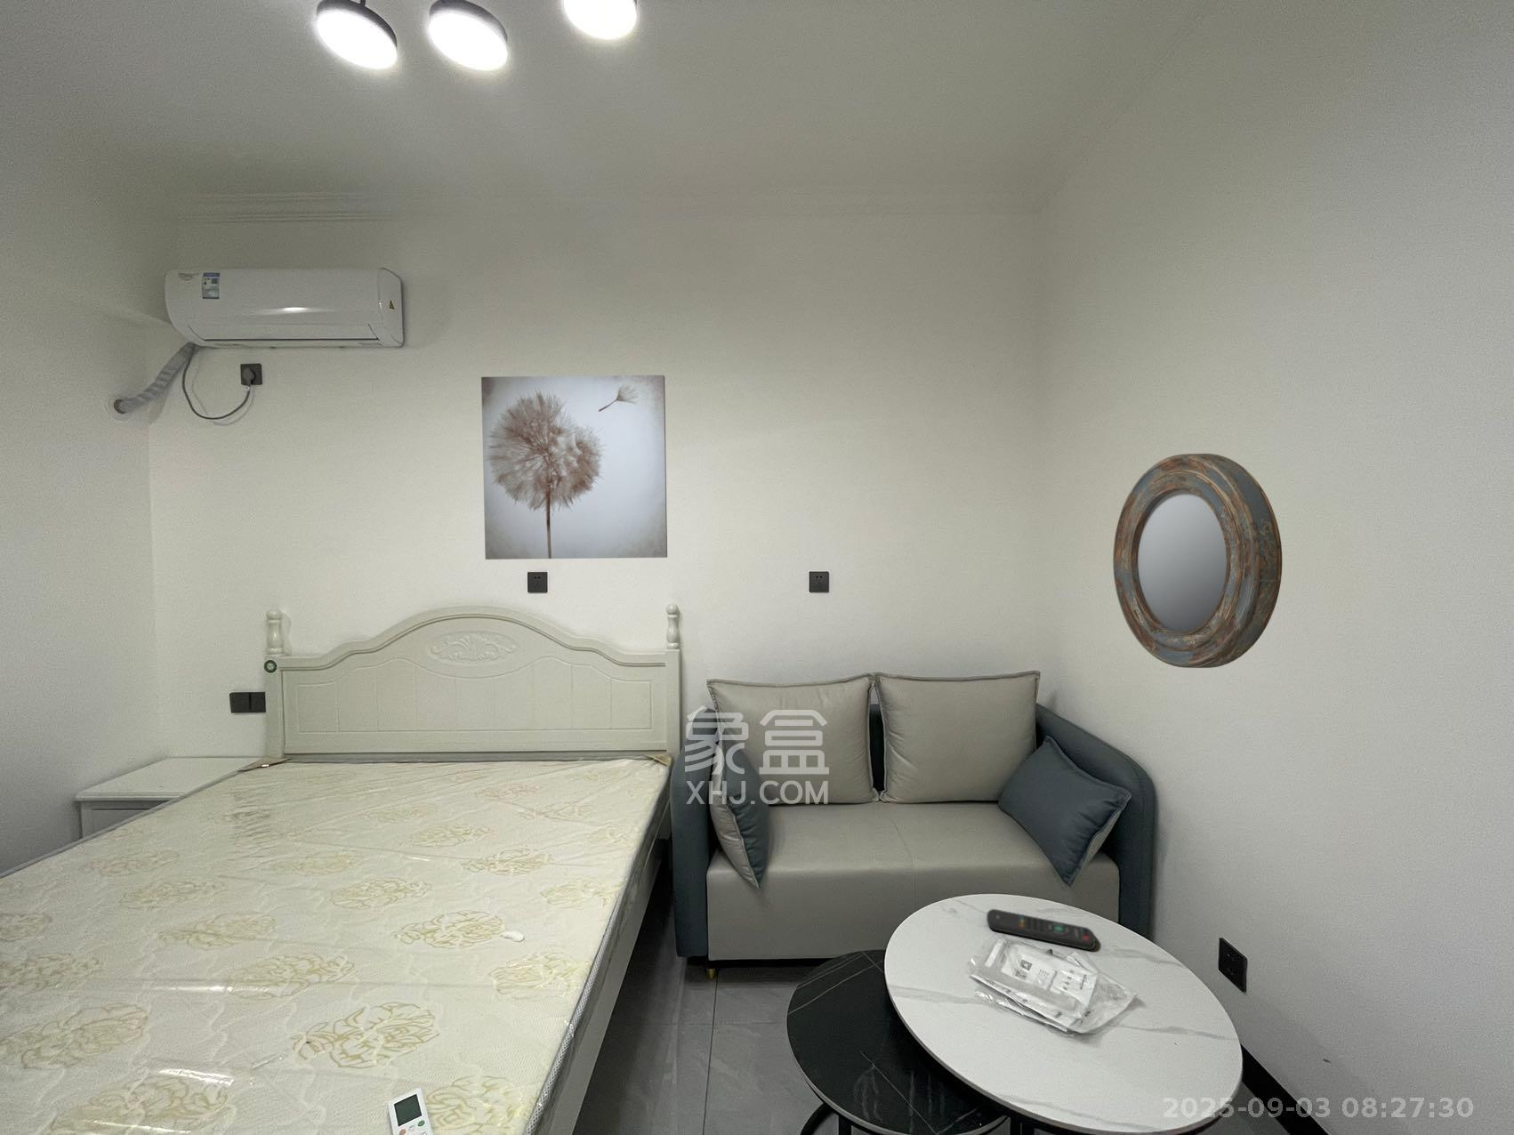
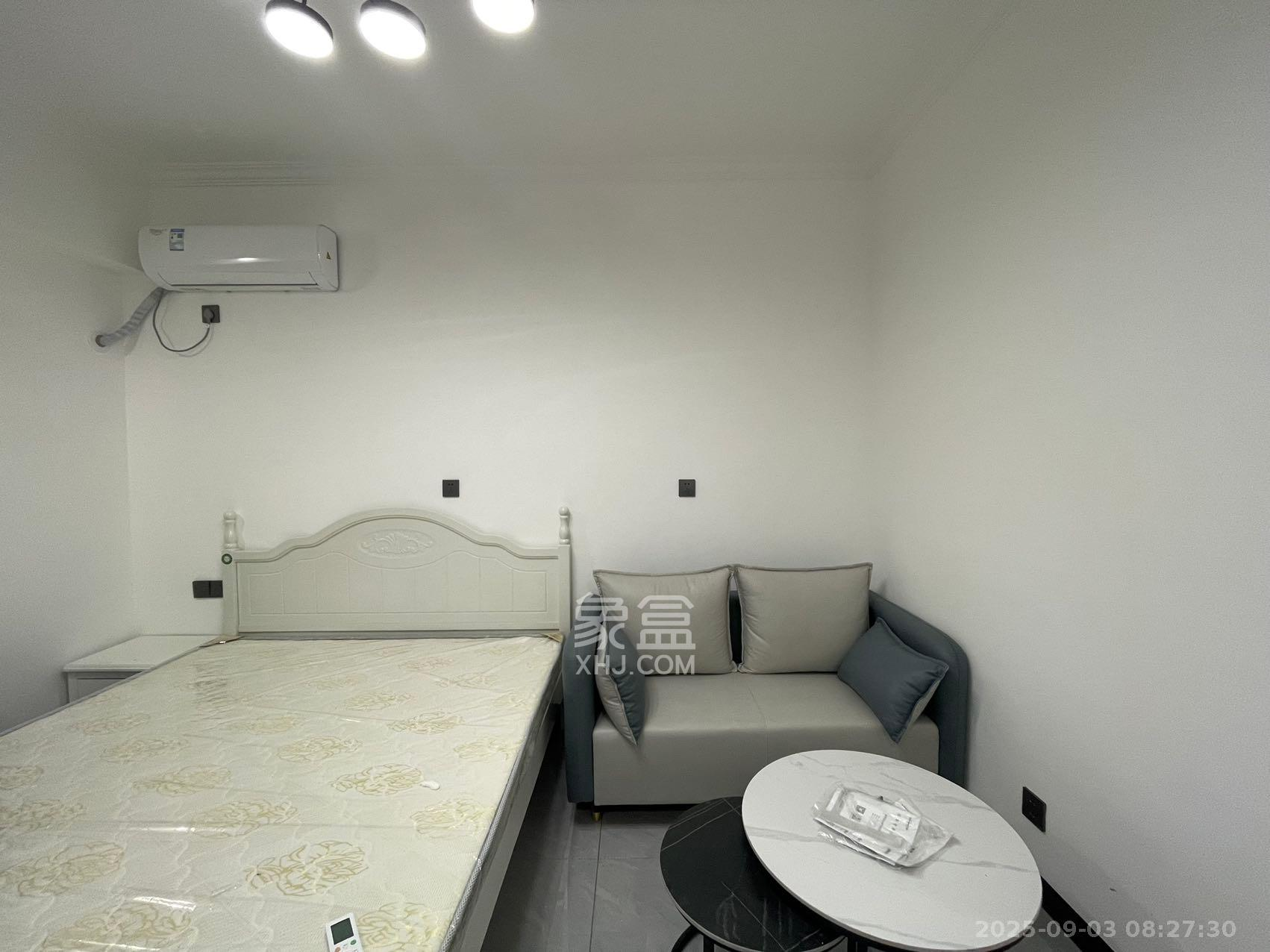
- wall art [480,374,668,560]
- remote control [986,908,1097,951]
- home mirror [1112,453,1284,669]
